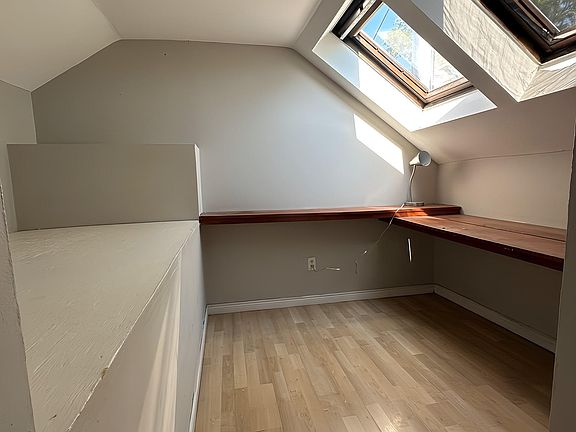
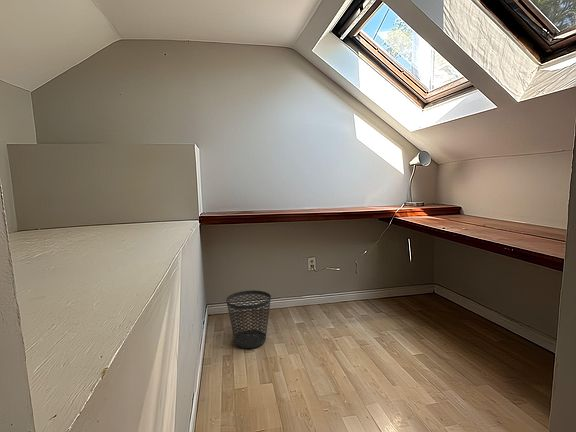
+ wastebasket [225,289,272,349]
